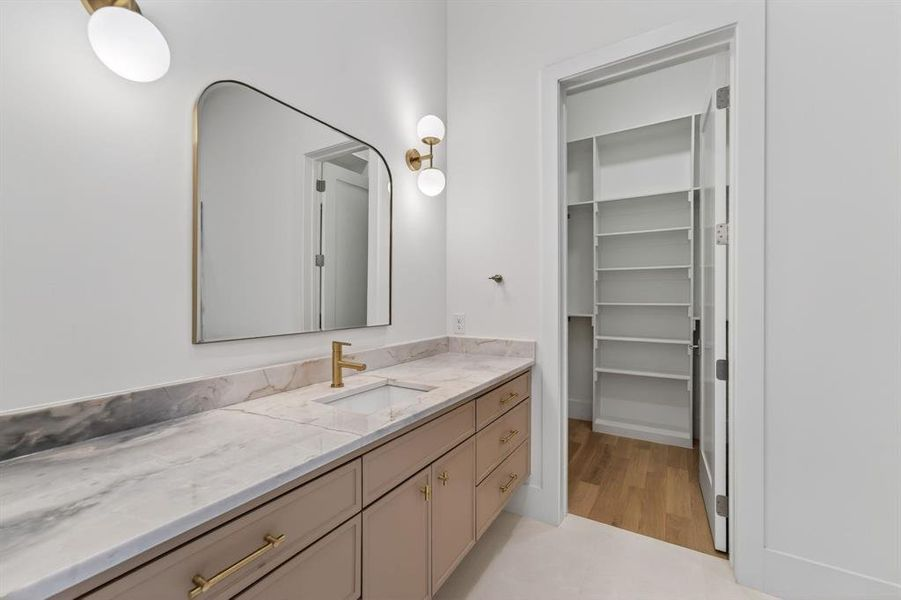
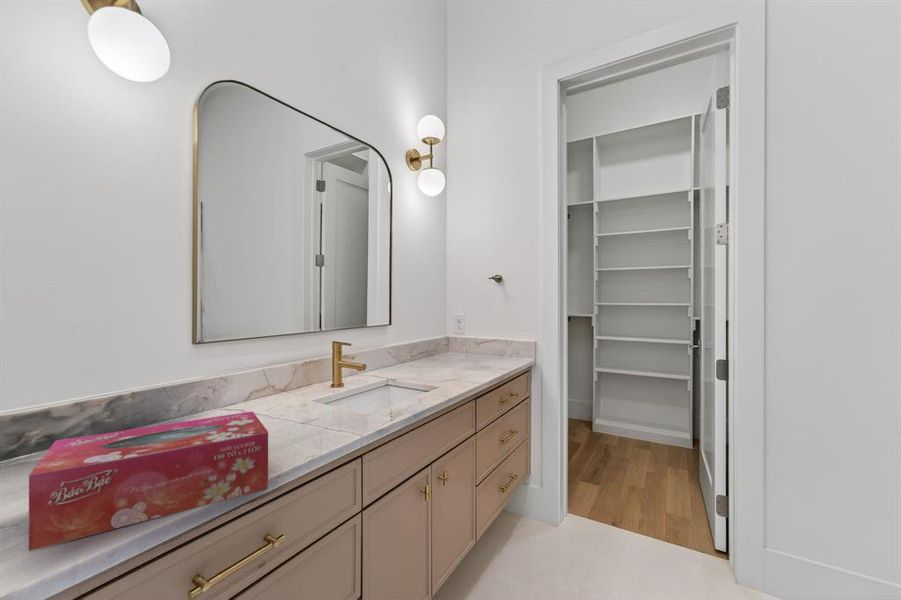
+ tissue box [28,410,269,552]
